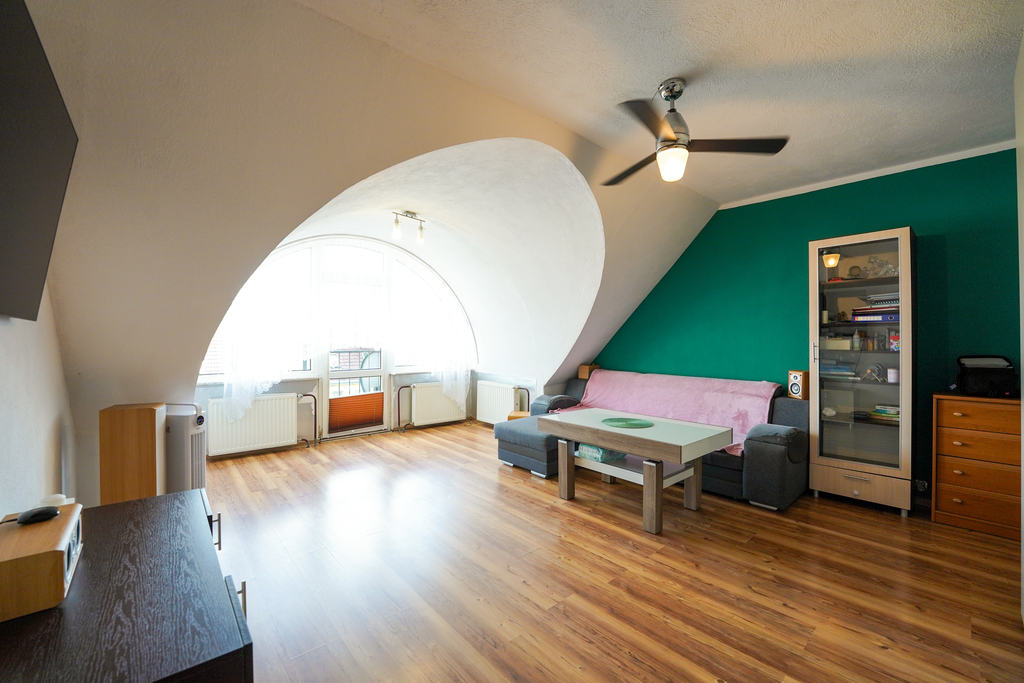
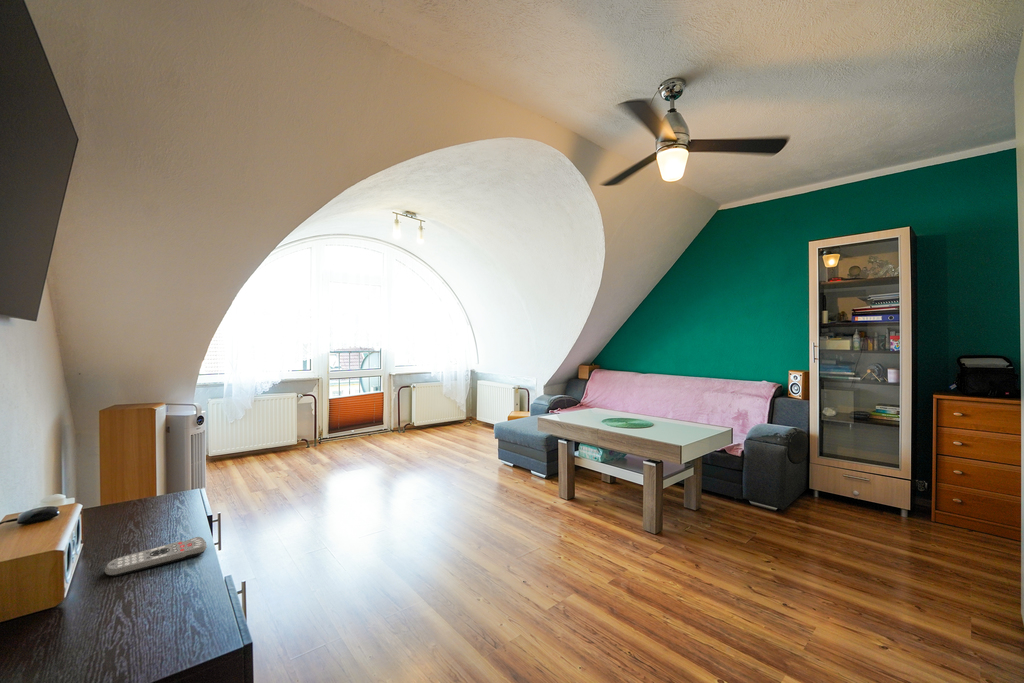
+ remote control [104,536,207,577]
